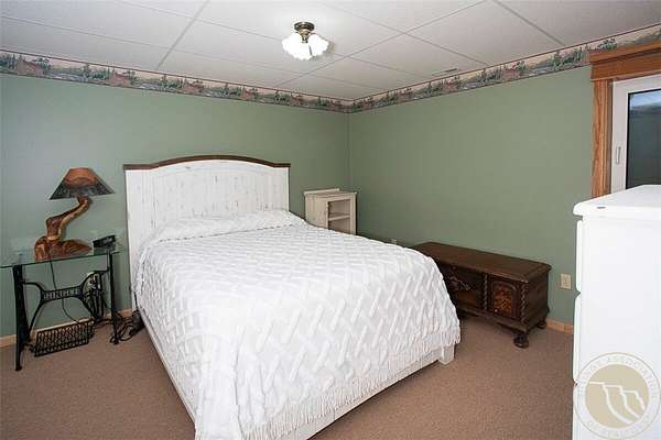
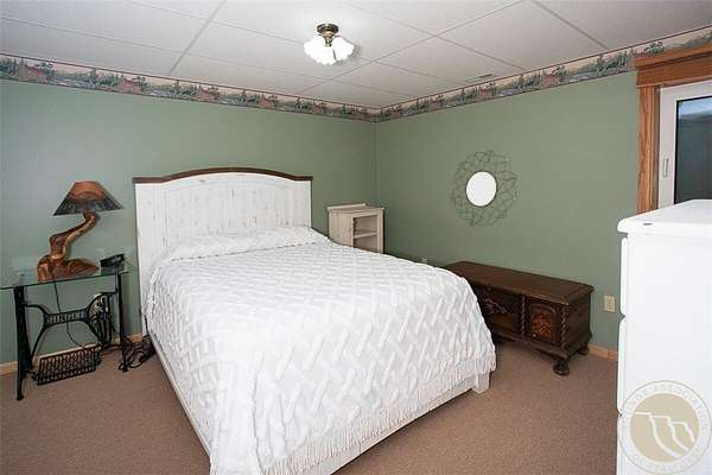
+ home mirror [450,150,517,227]
